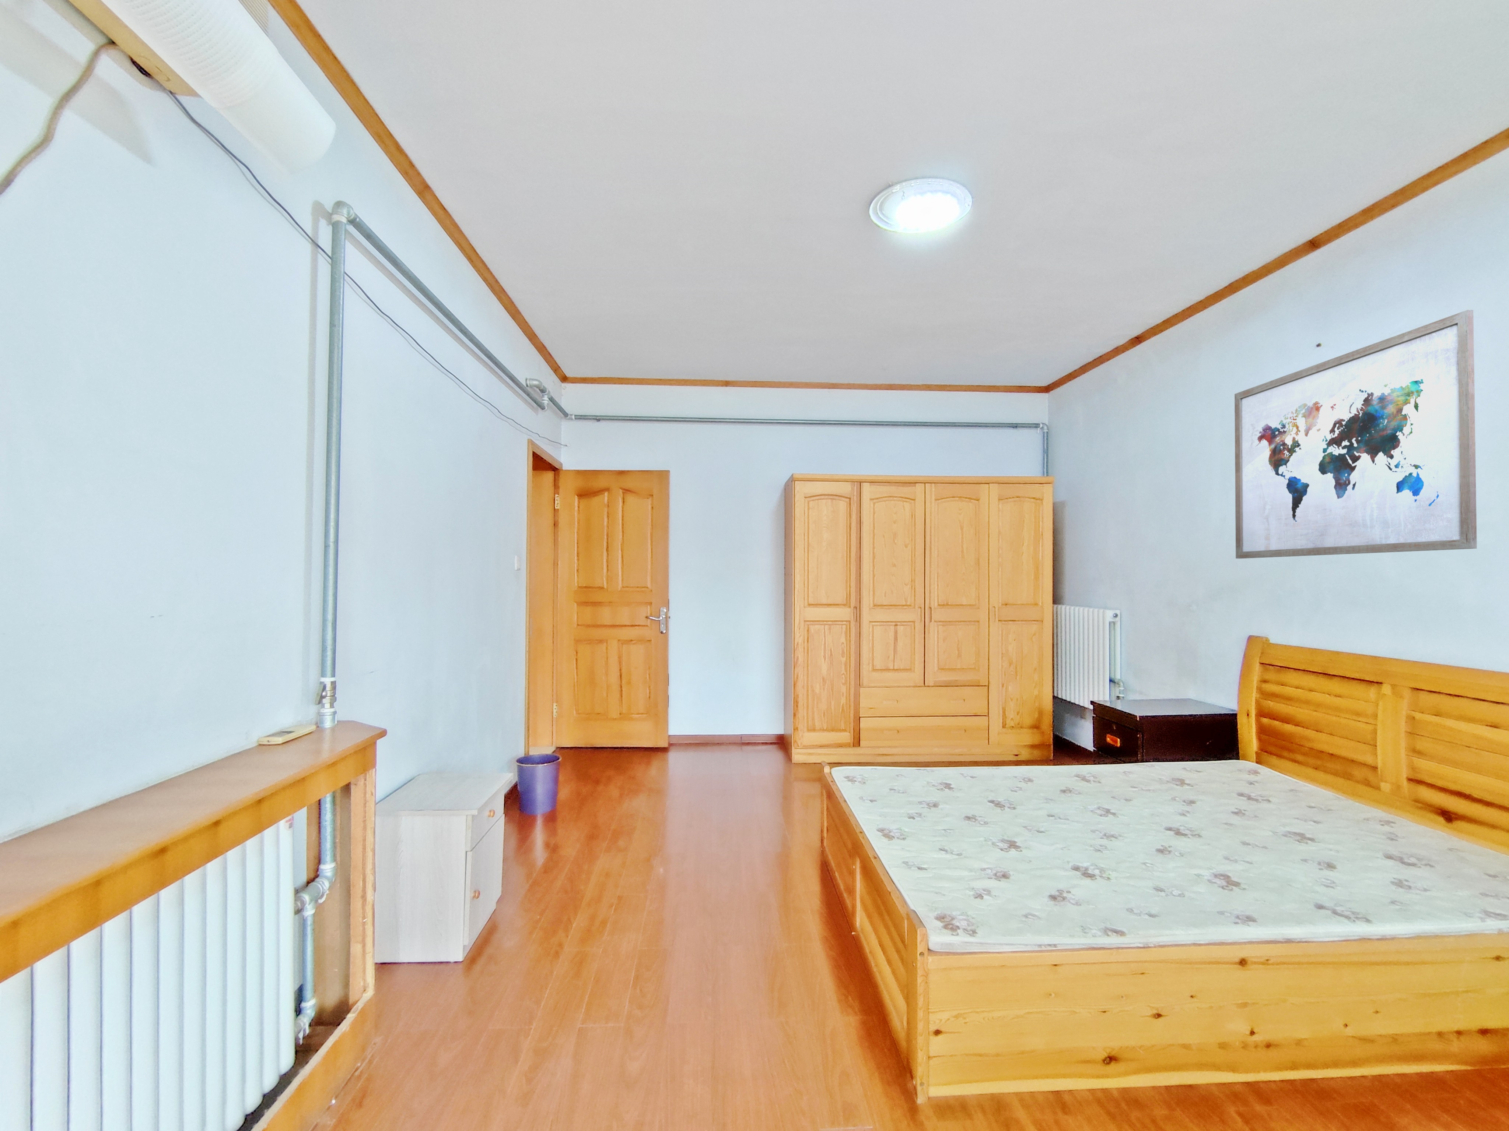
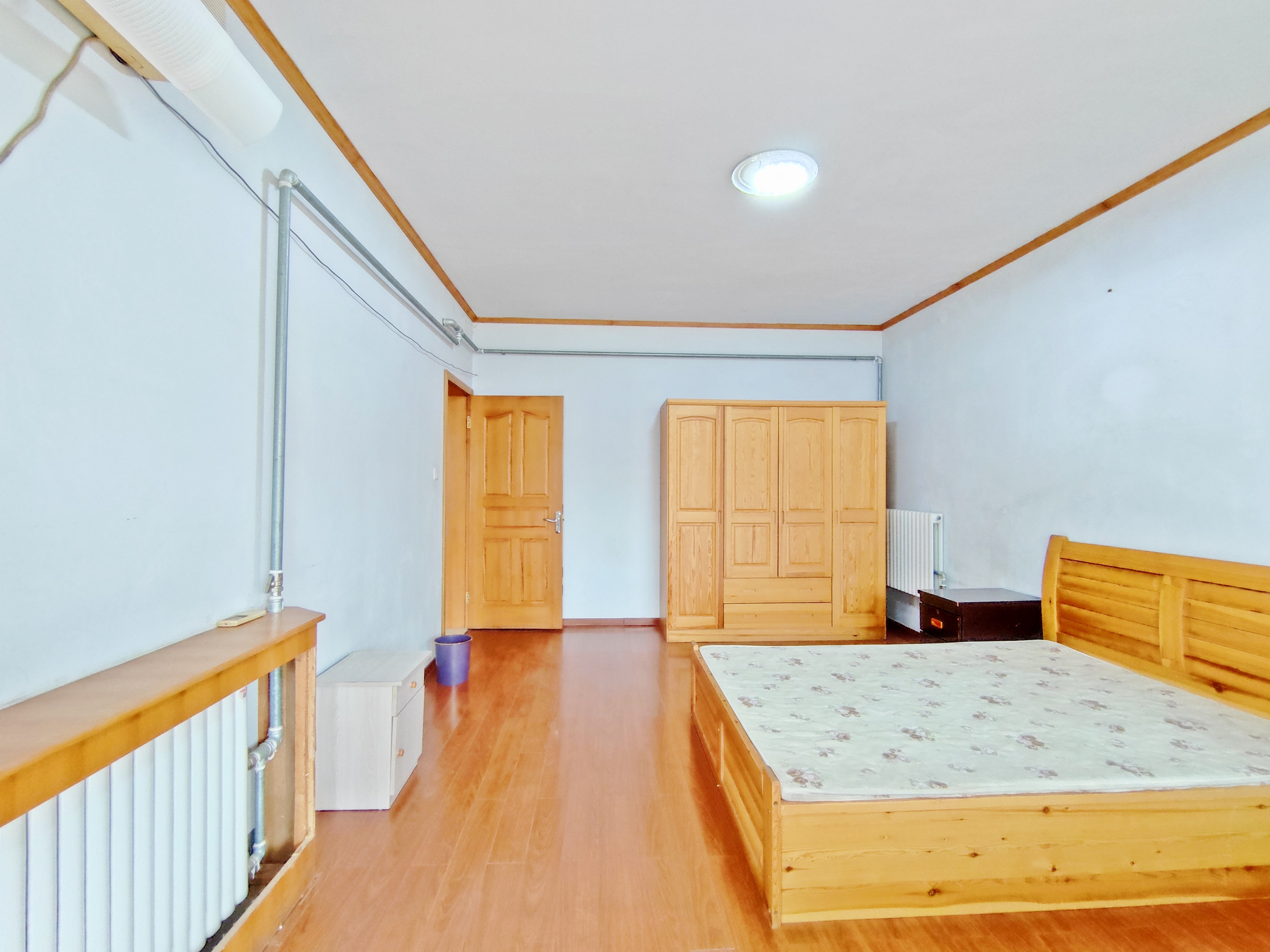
- wall art [1235,309,1477,558]
